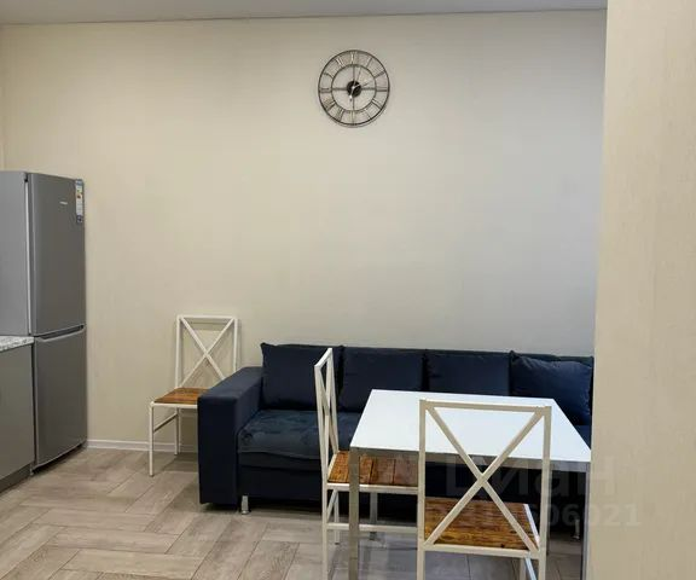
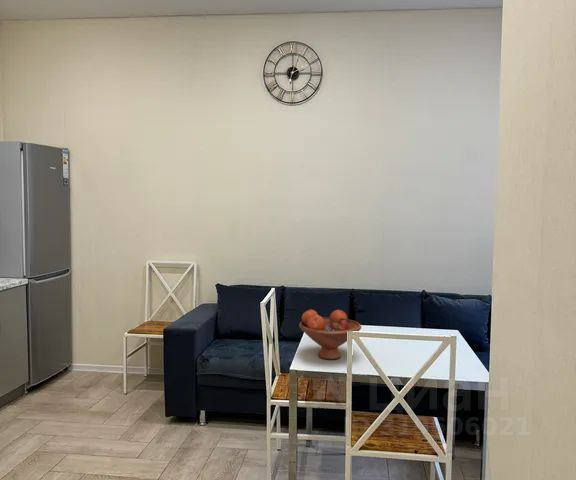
+ fruit bowl [298,309,362,360]
